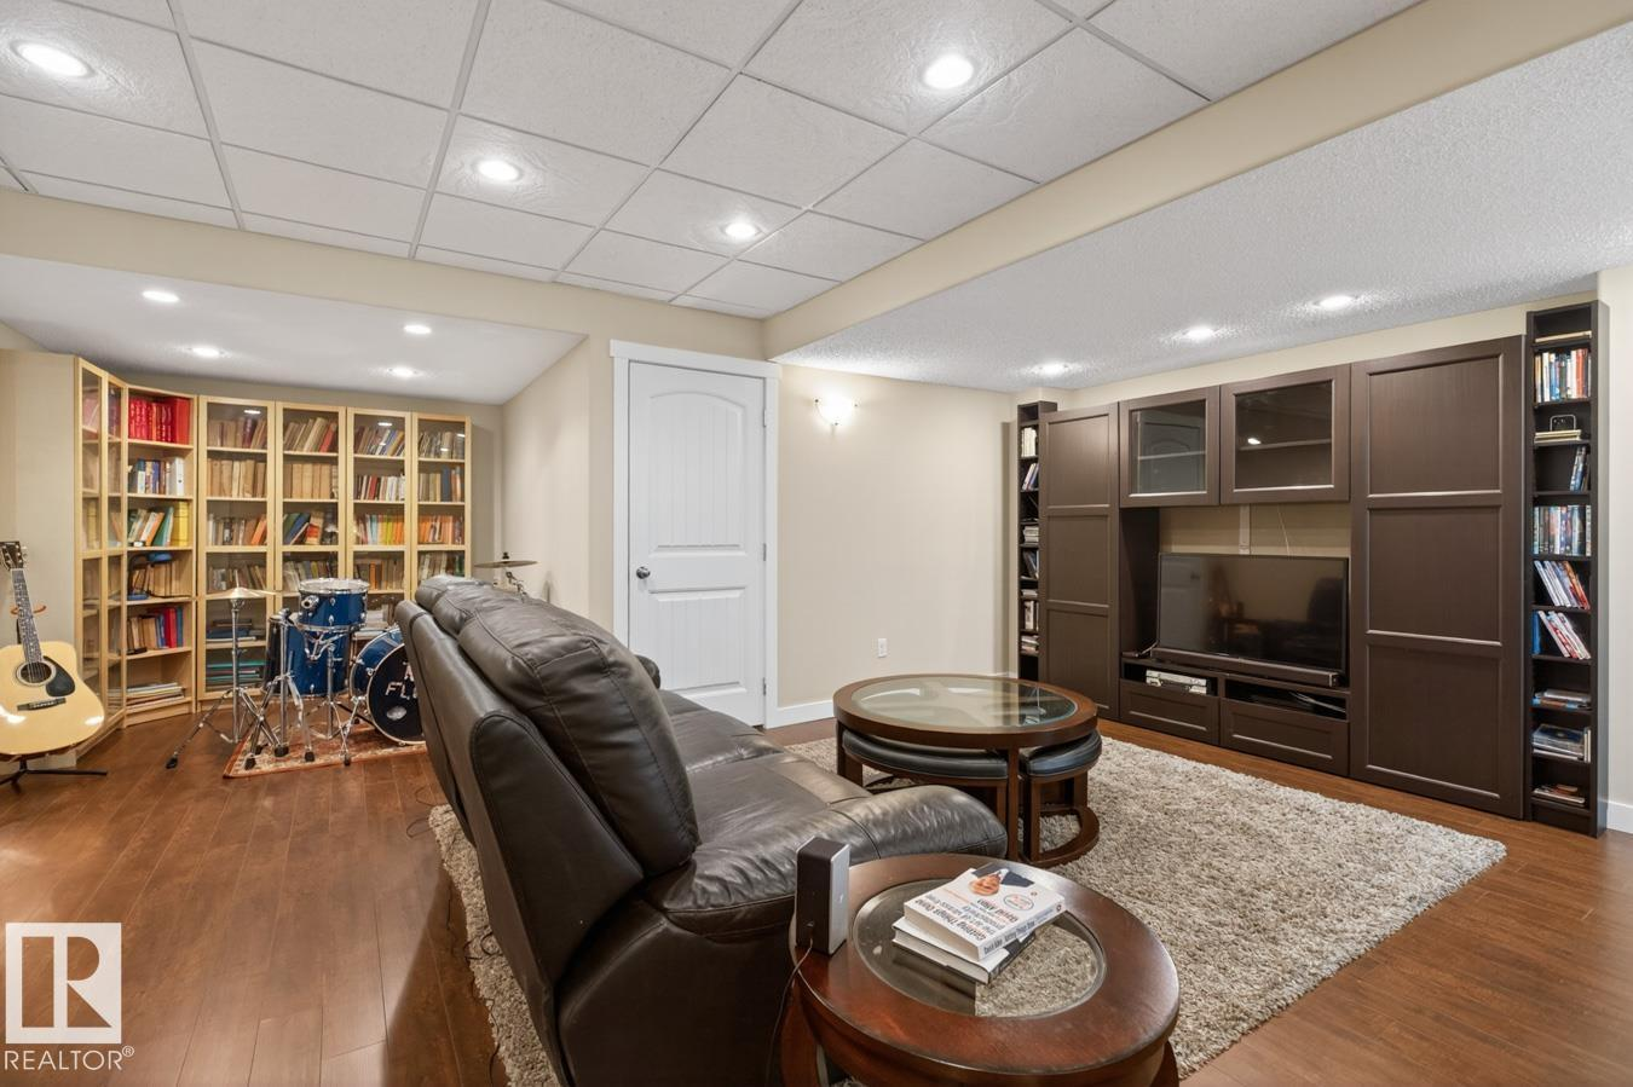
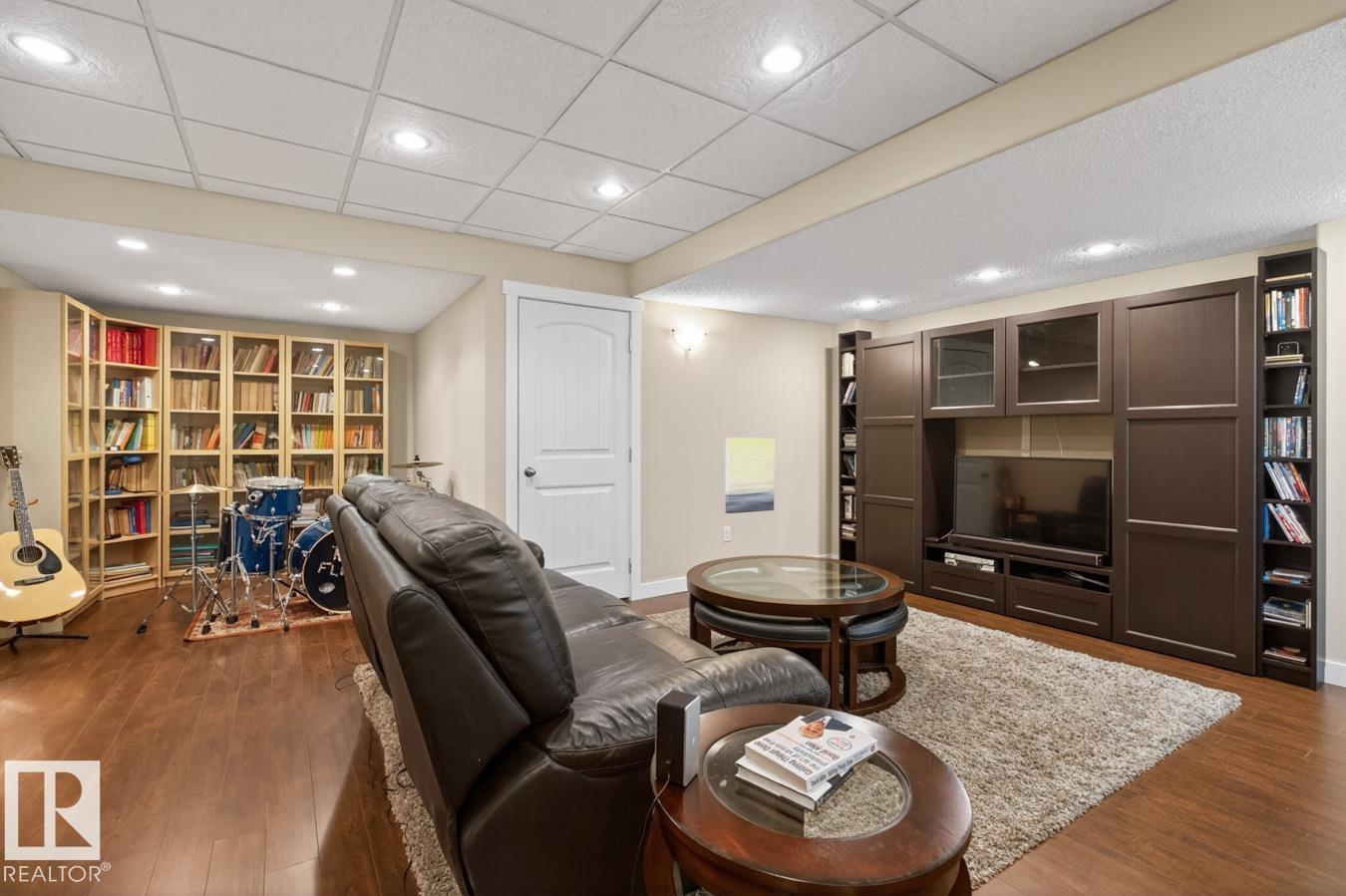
+ wall art [725,437,775,514]
